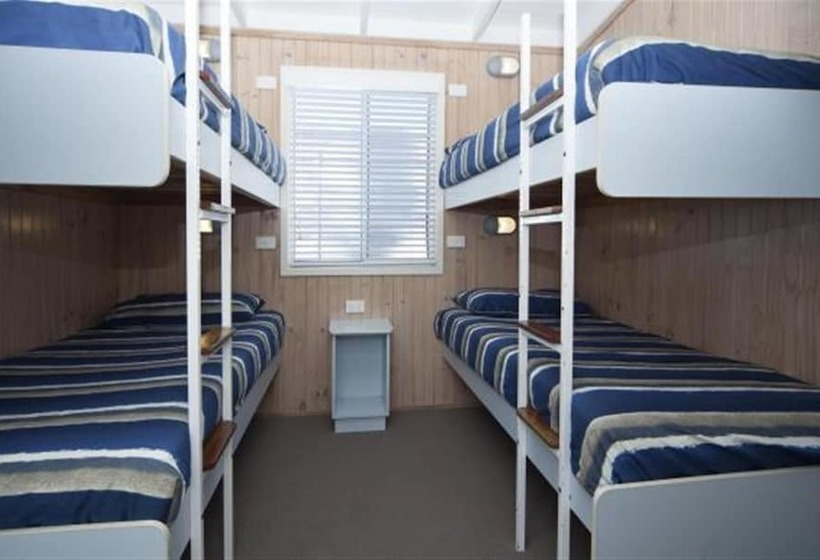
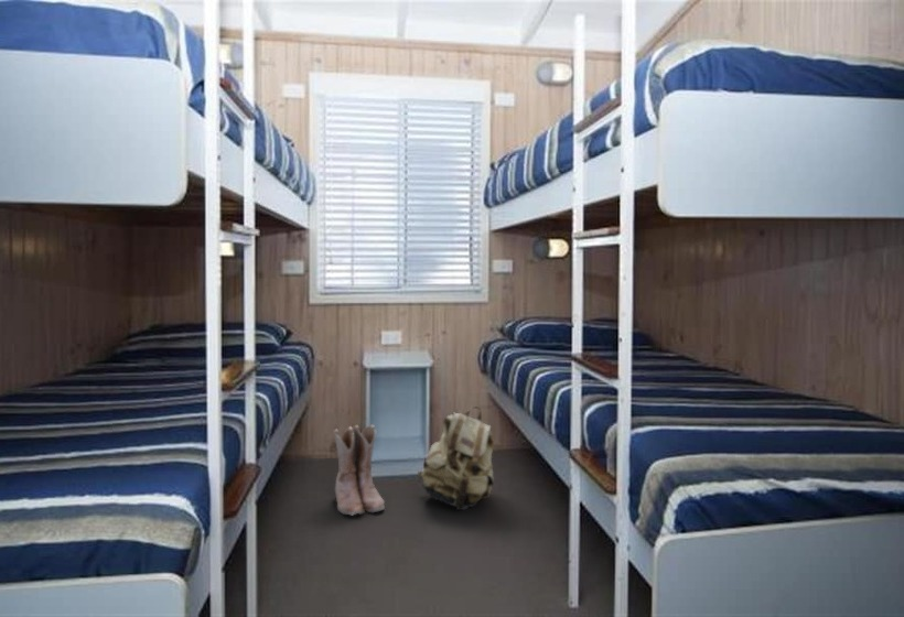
+ backpack [417,405,495,511]
+ boots [333,424,386,516]
